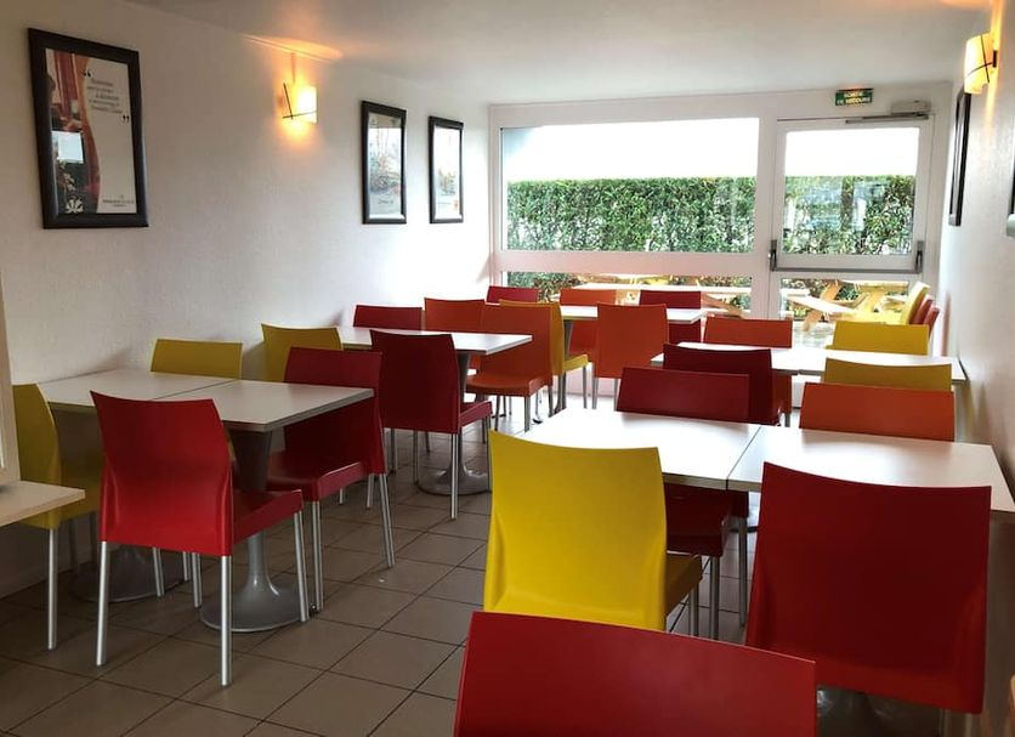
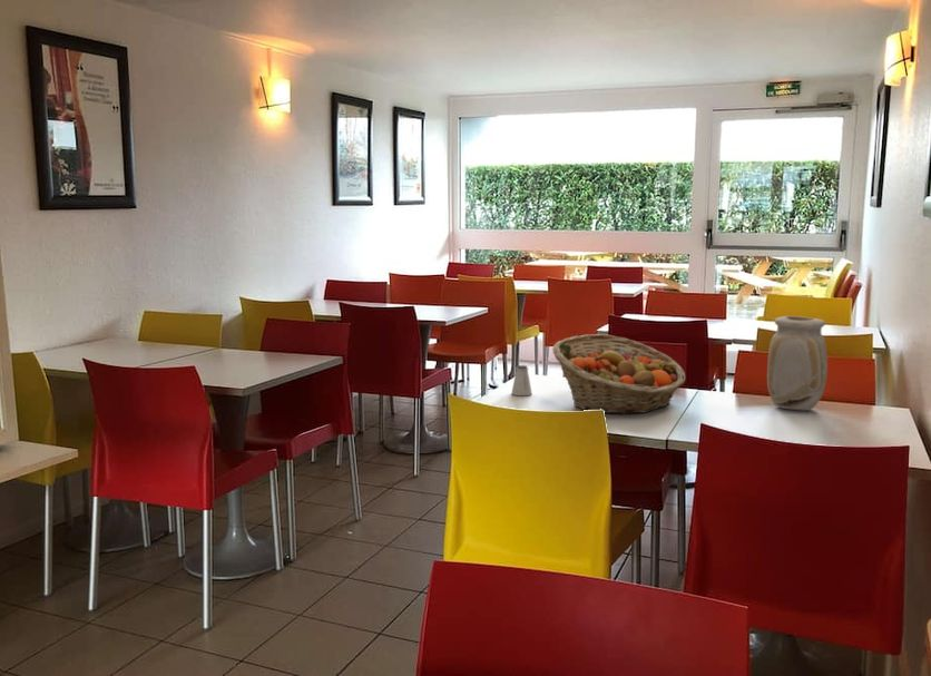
+ vase [766,315,829,411]
+ saltshaker [510,364,533,396]
+ fruit basket [551,333,687,415]
